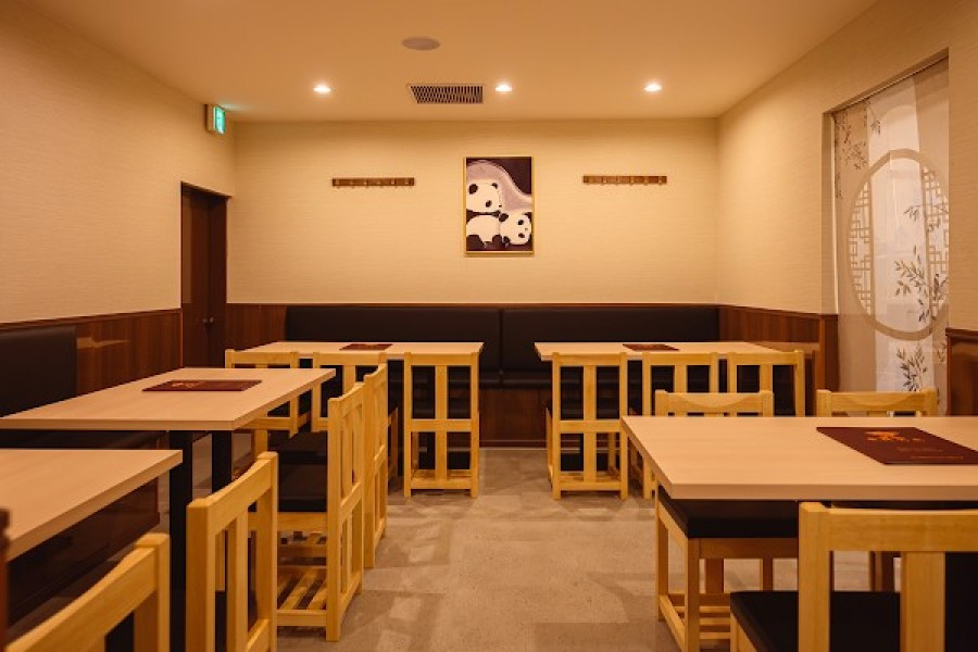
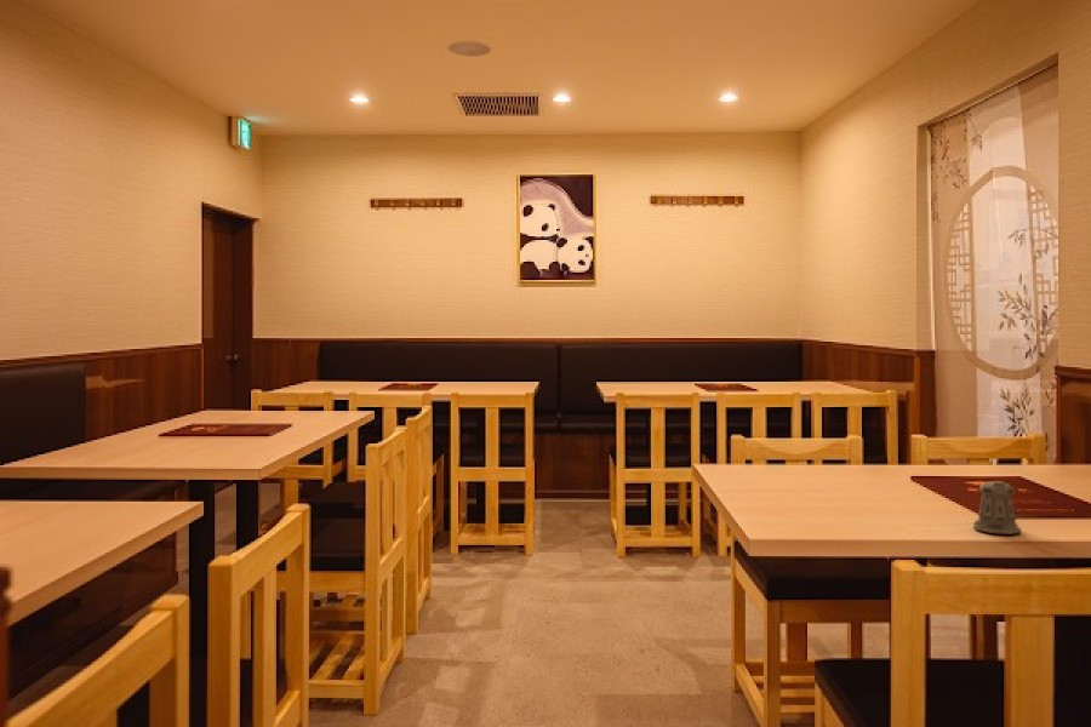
+ pepper shaker [972,480,1022,536]
